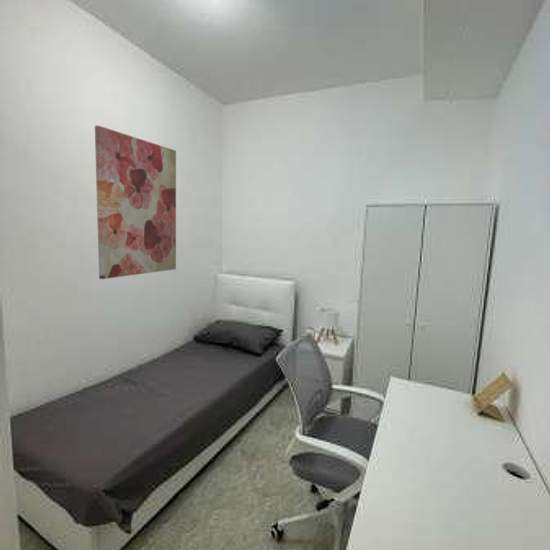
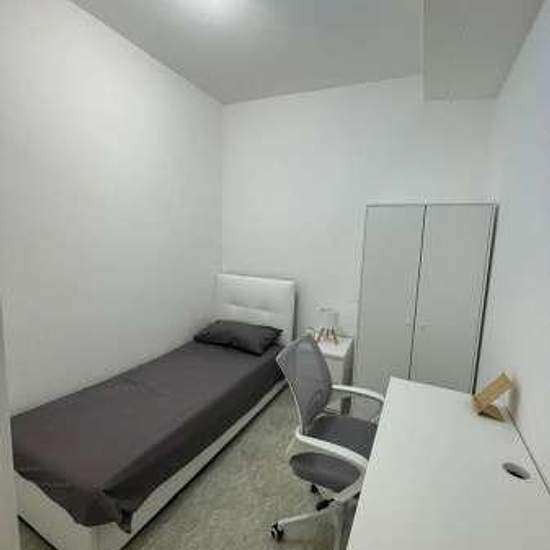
- wall art [94,125,177,280]
